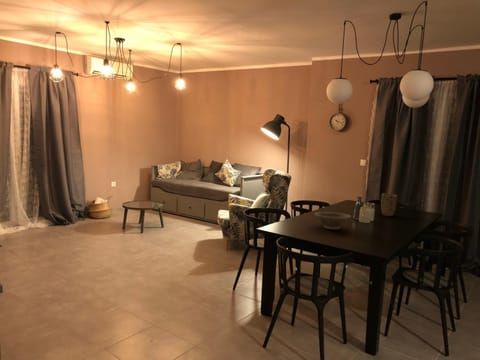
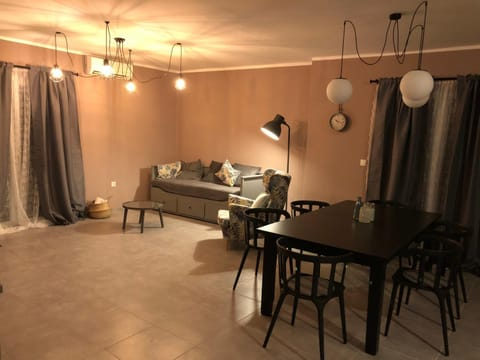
- plant pot [380,193,398,217]
- decorative bowl [314,211,352,230]
